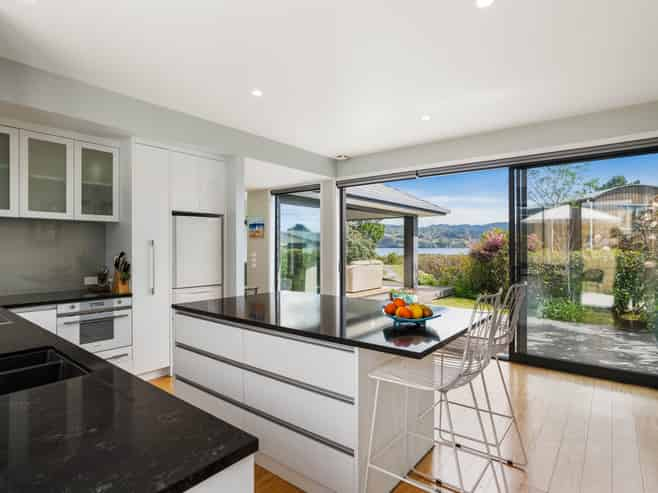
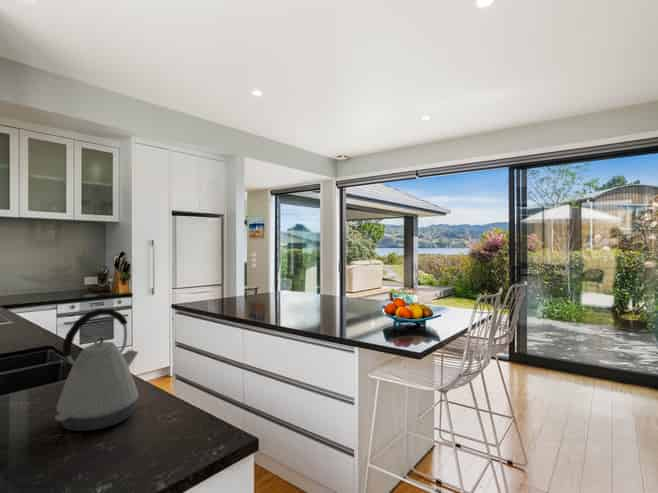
+ kettle [54,308,139,432]
